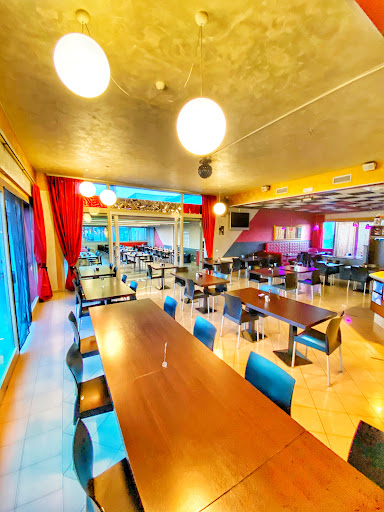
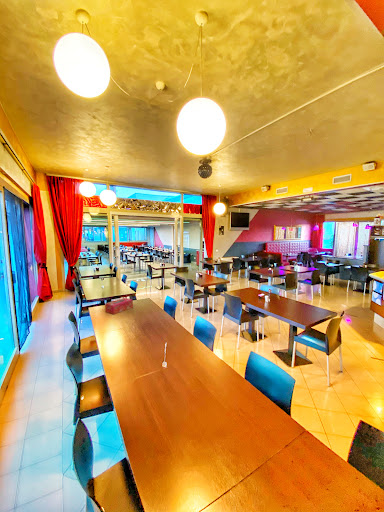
+ tissue box [104,297,134,315]
